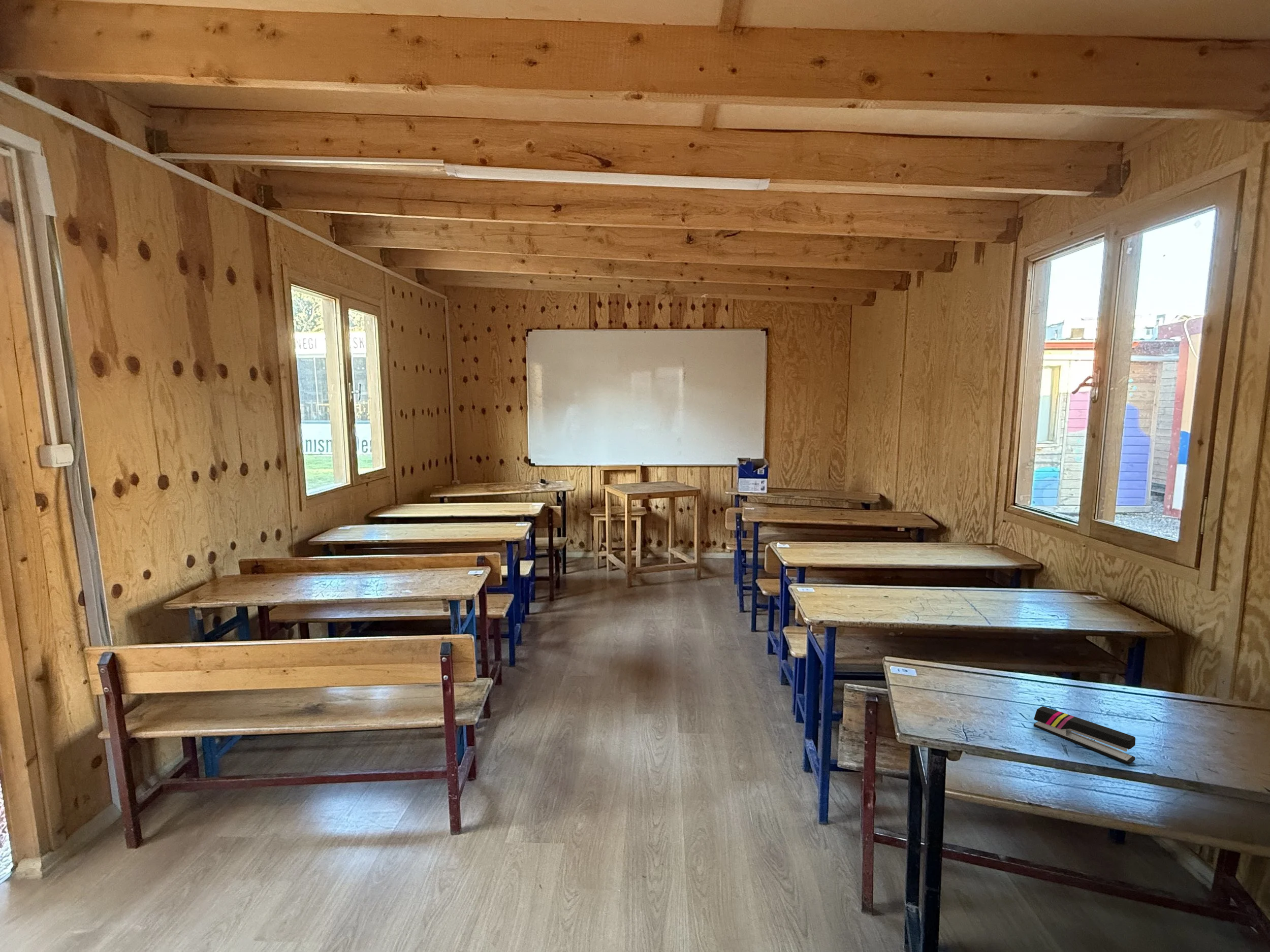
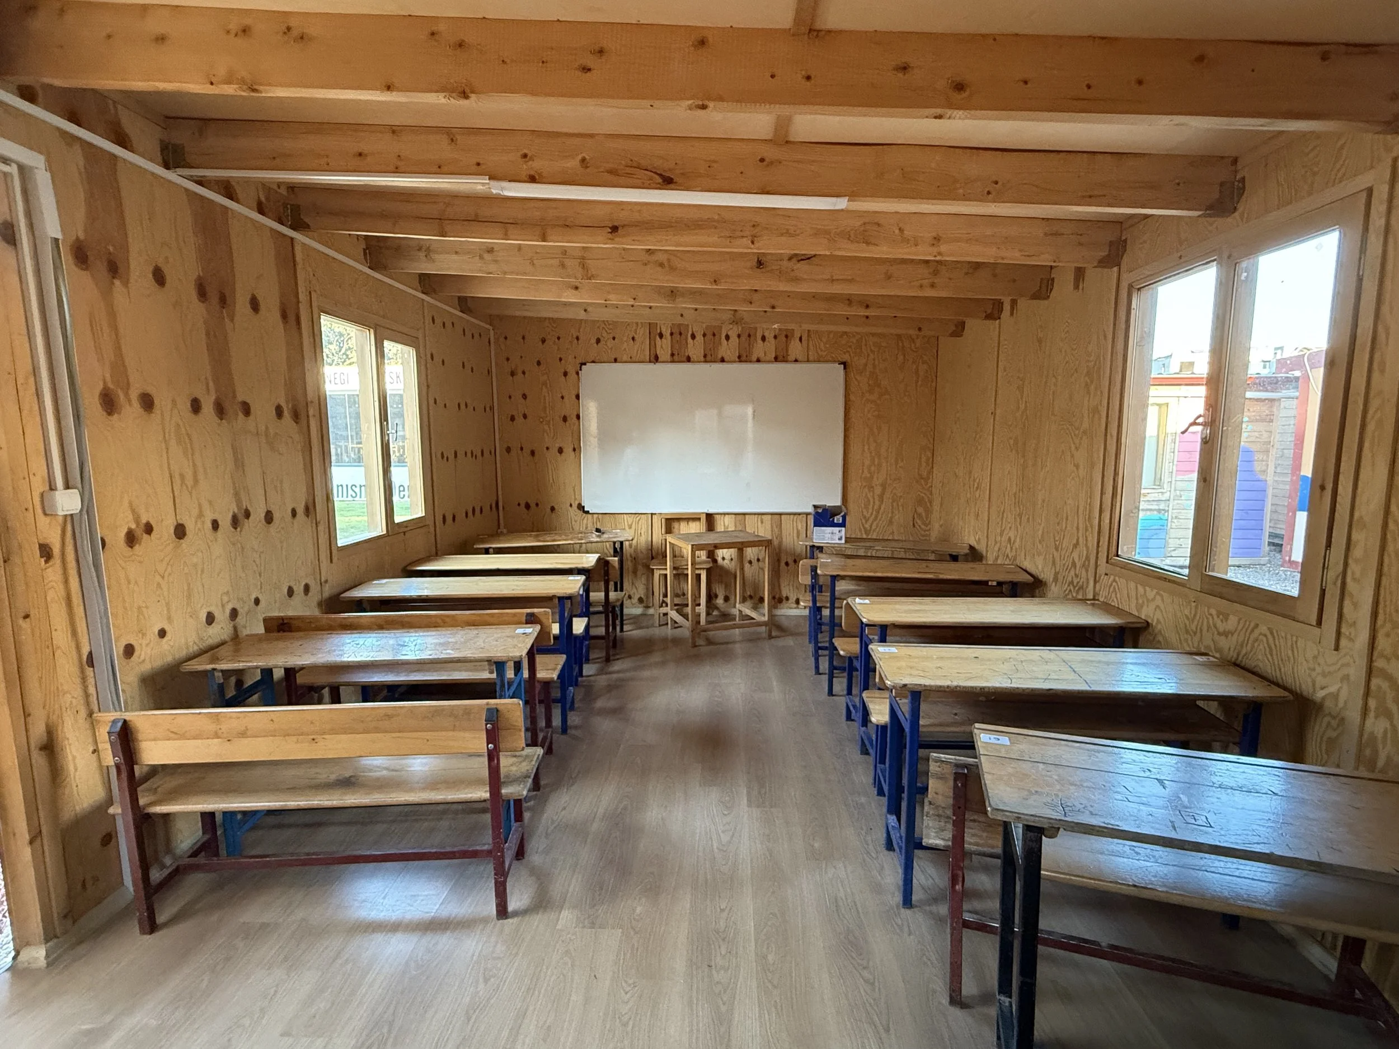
- stapler [1033,706,1136,765]
